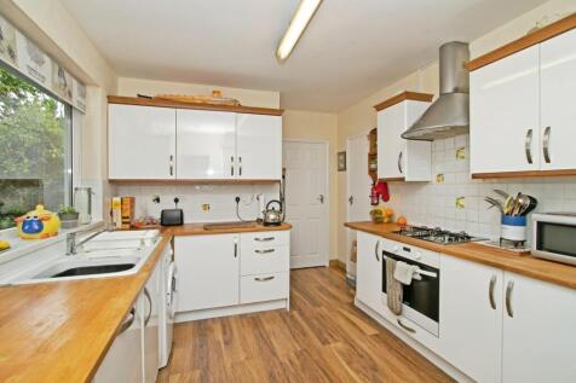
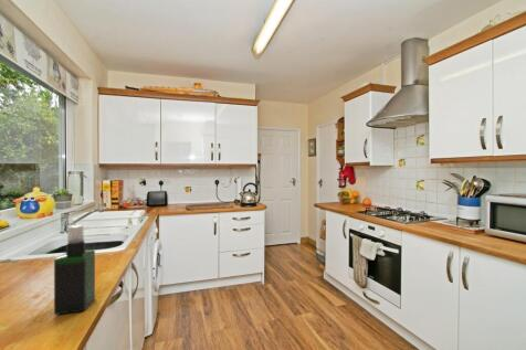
+ spray bottle [53,224,96,316]
